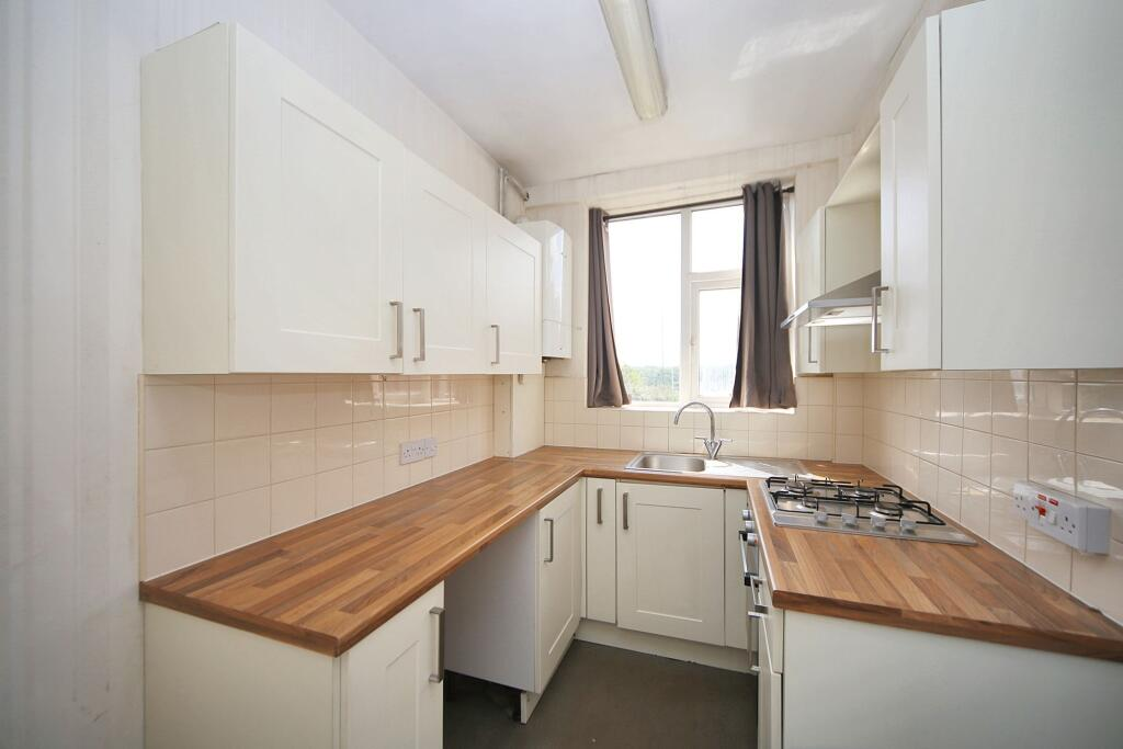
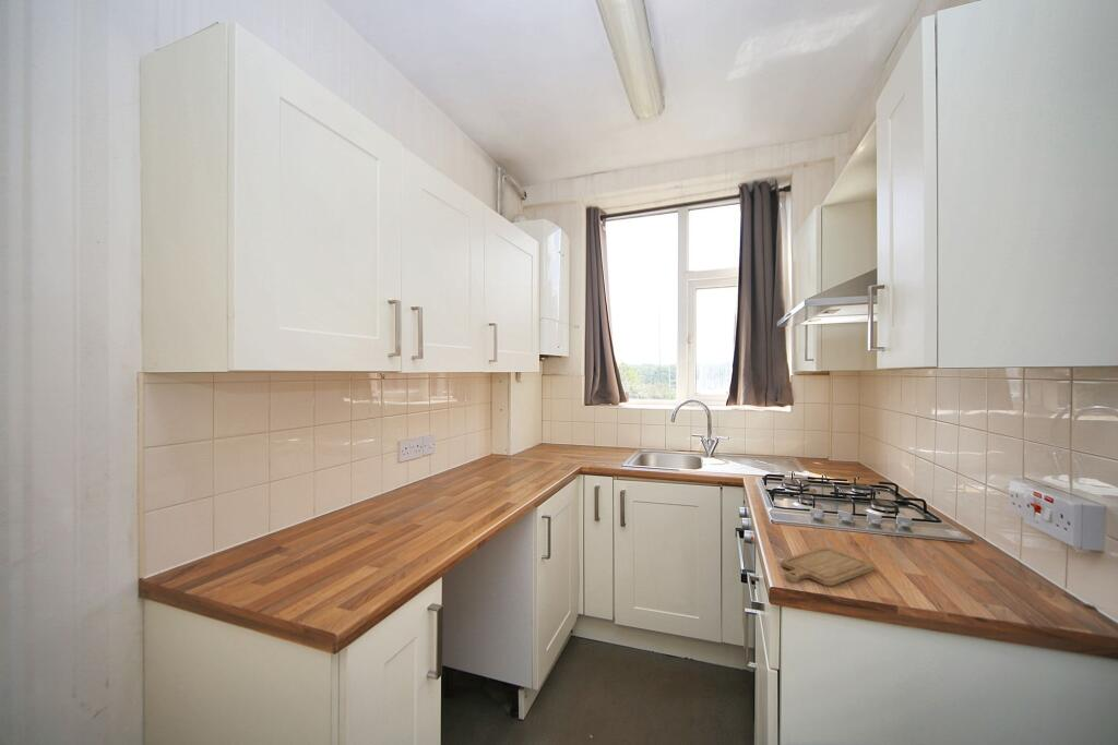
+ chopping board [780,546,875,587]
